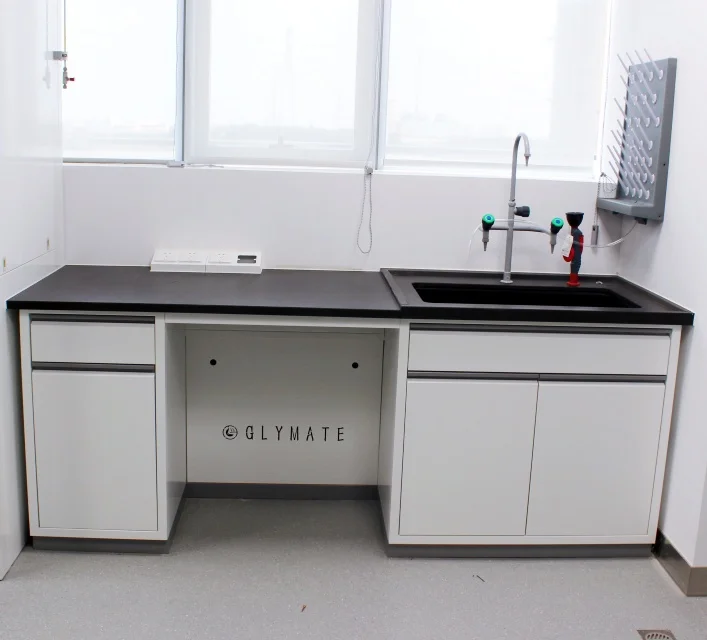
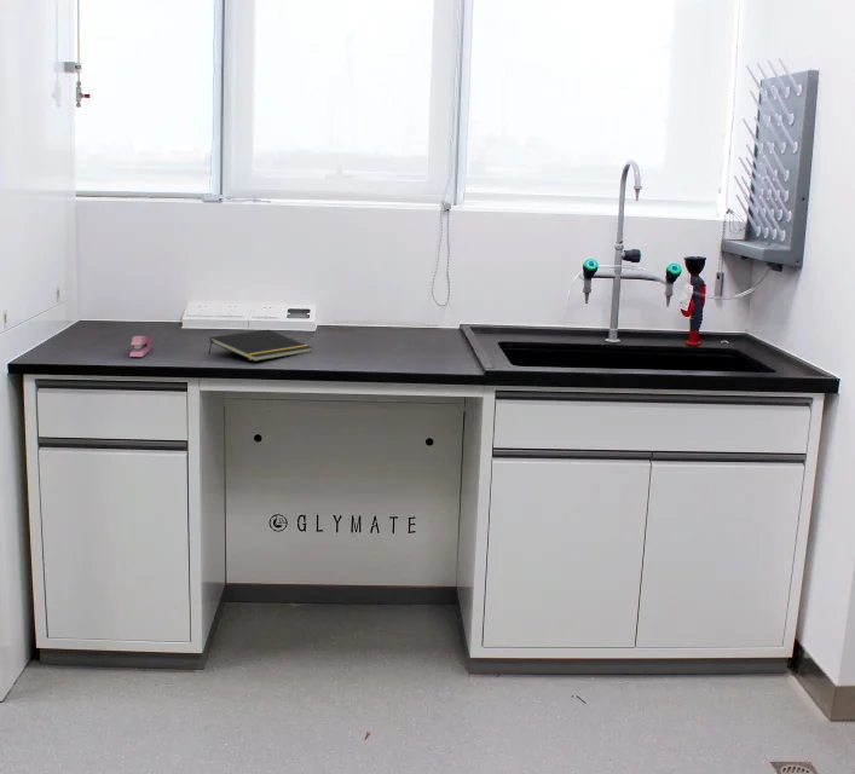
+ stapler [128,335,152,358]
+ notepad [207,329,313,363]
